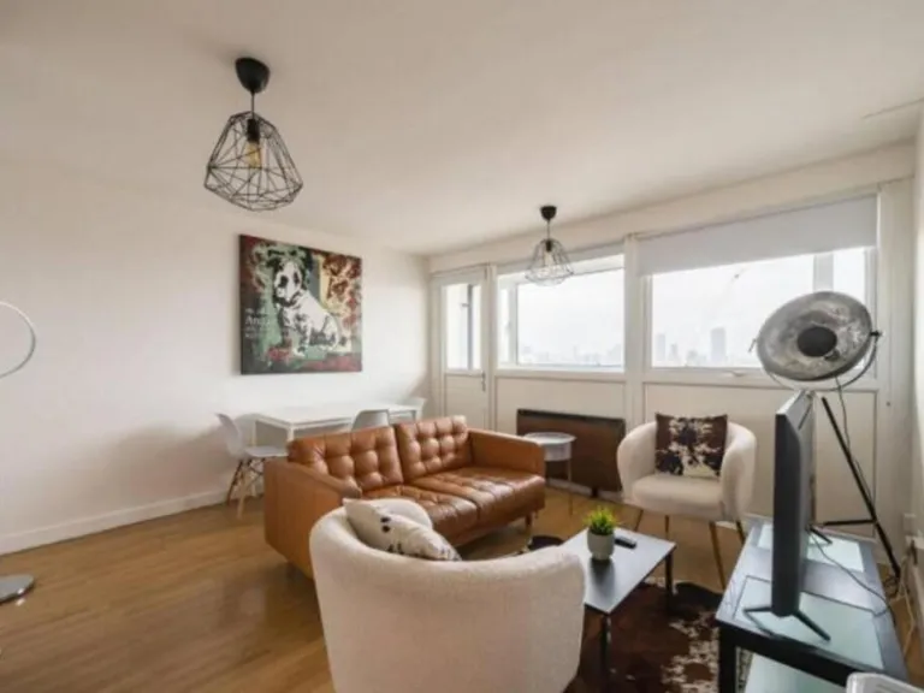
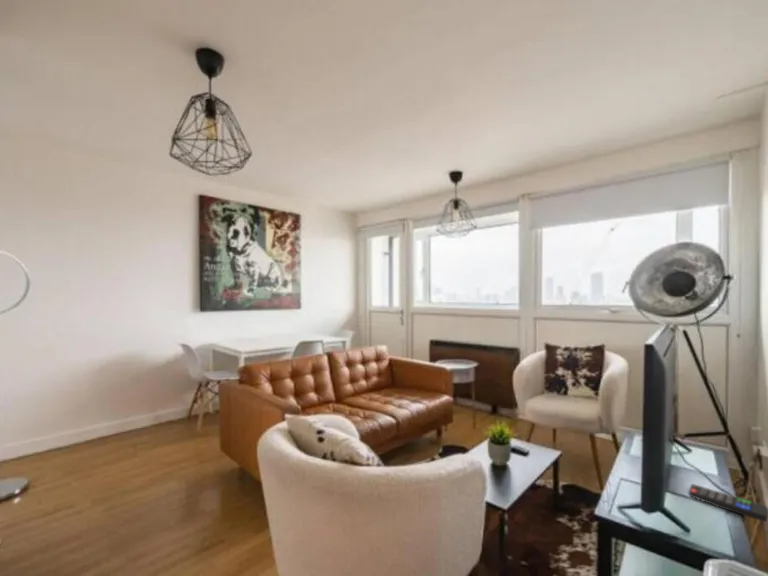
+ remote control [688,483,768,523]
